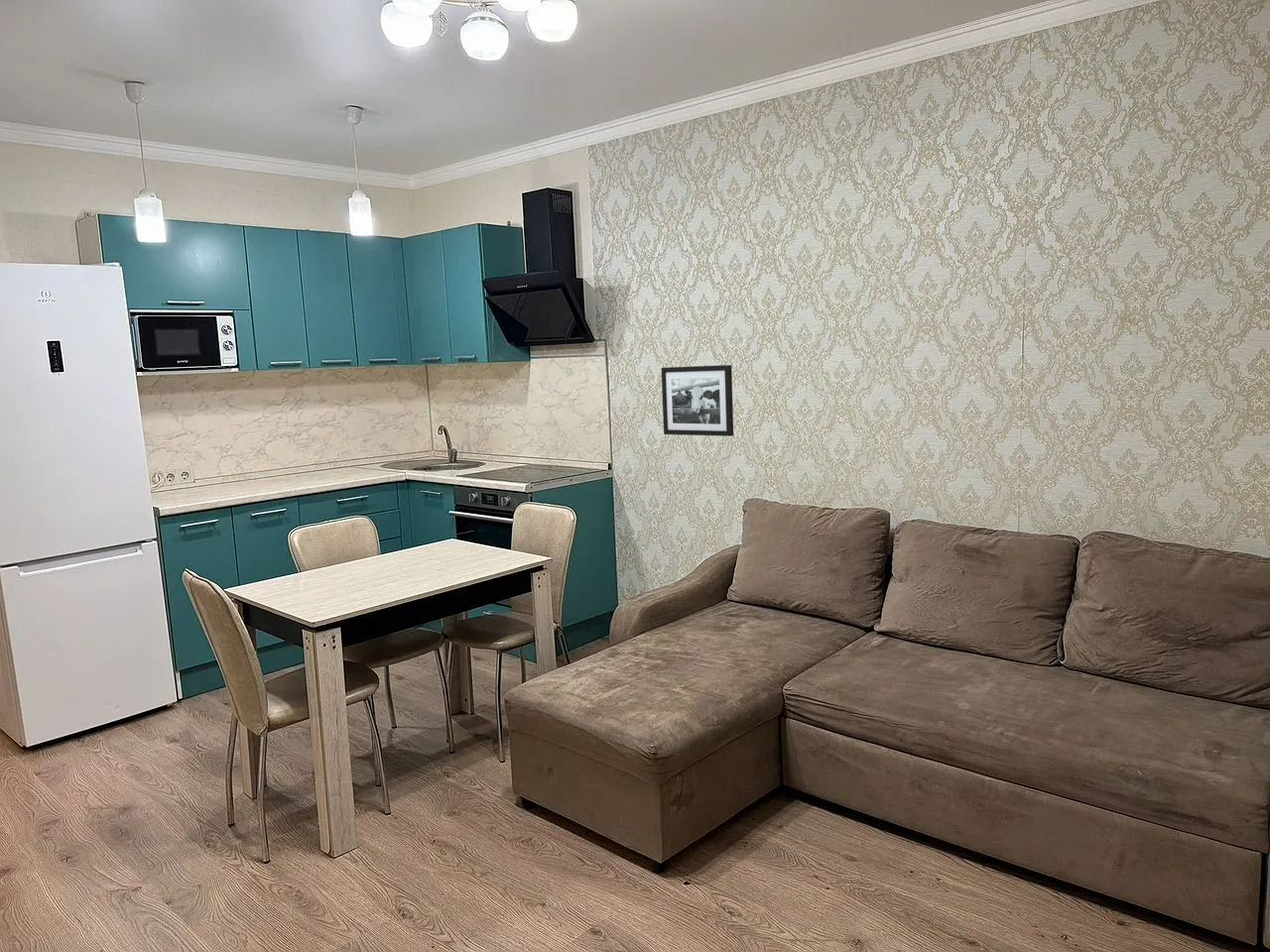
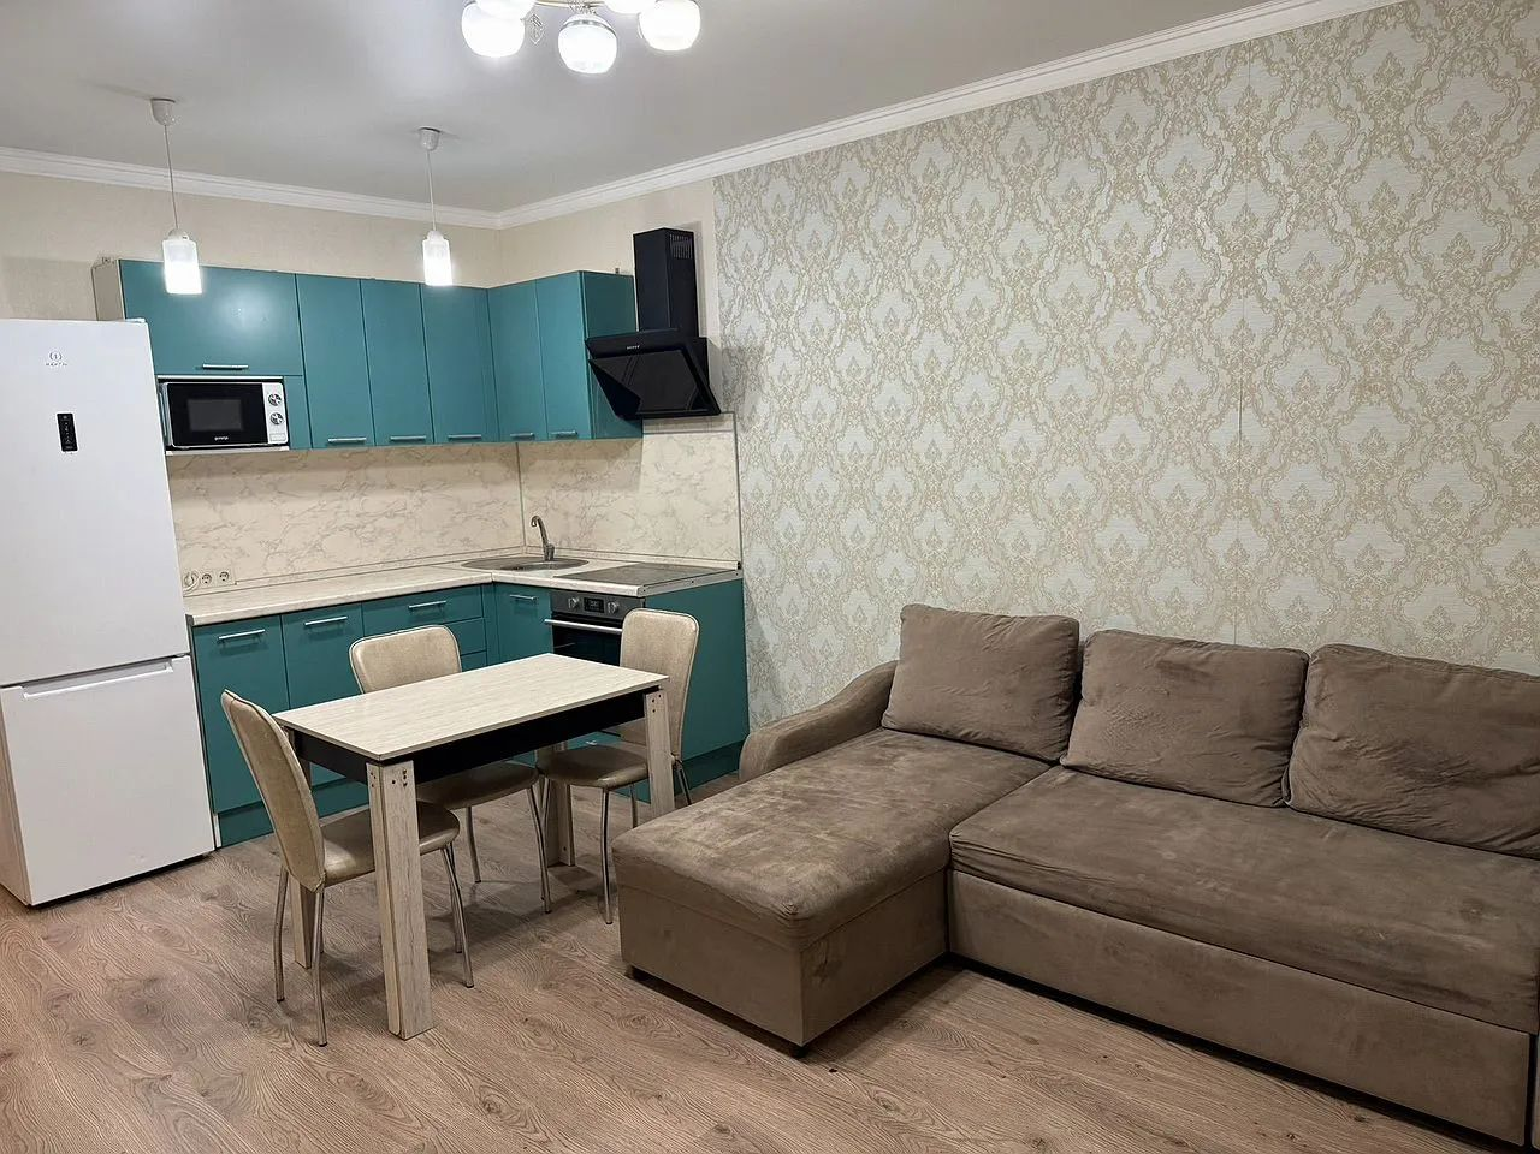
- picture frame [661,364,734,437]
